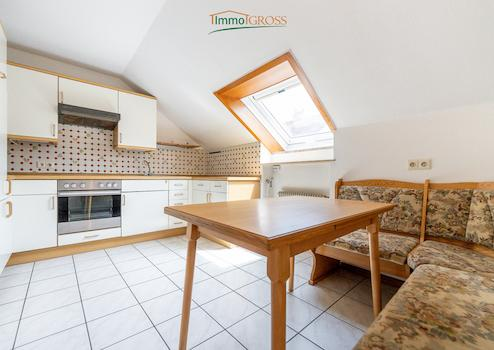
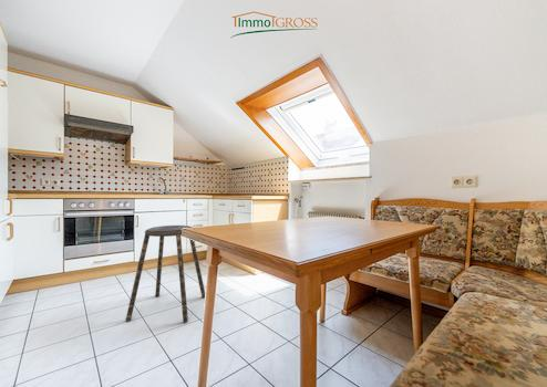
+ stool [124,224,206,323]
